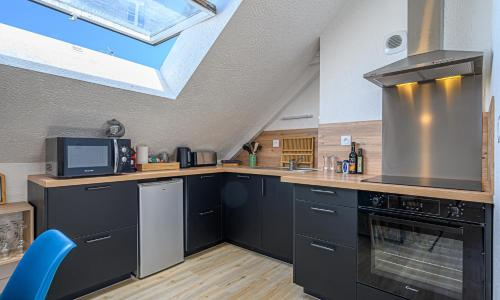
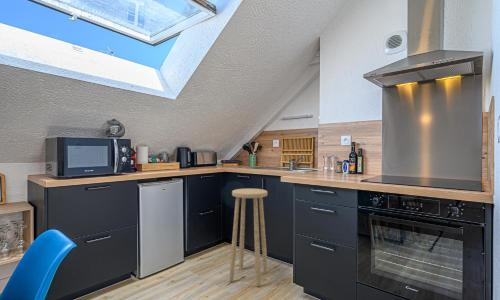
+ stool [229,187,268,288]
